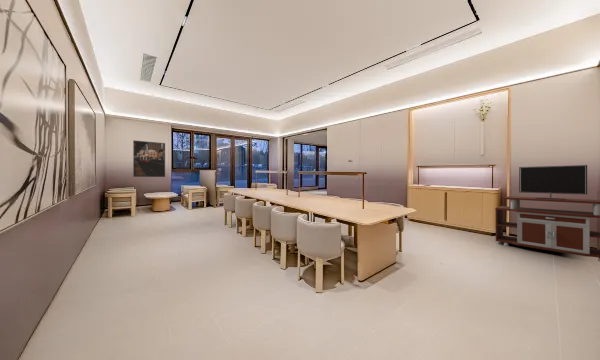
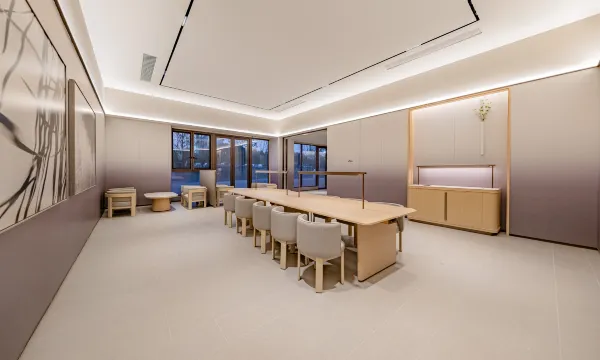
- tv stand [494,164,600,262]
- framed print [132,139,166,178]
